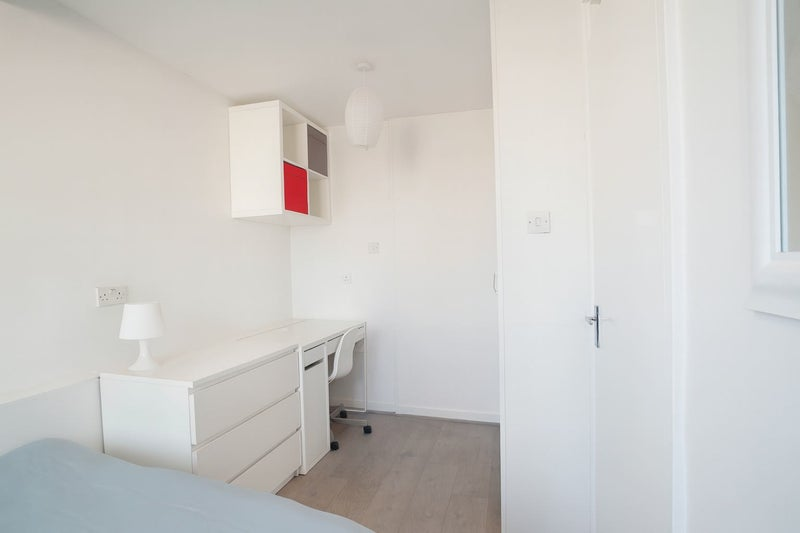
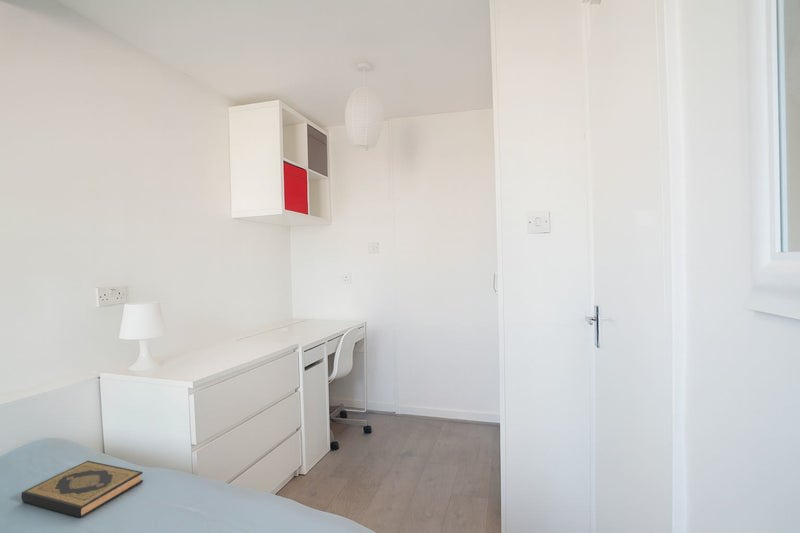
+ hardback book [20,460,144,518]
